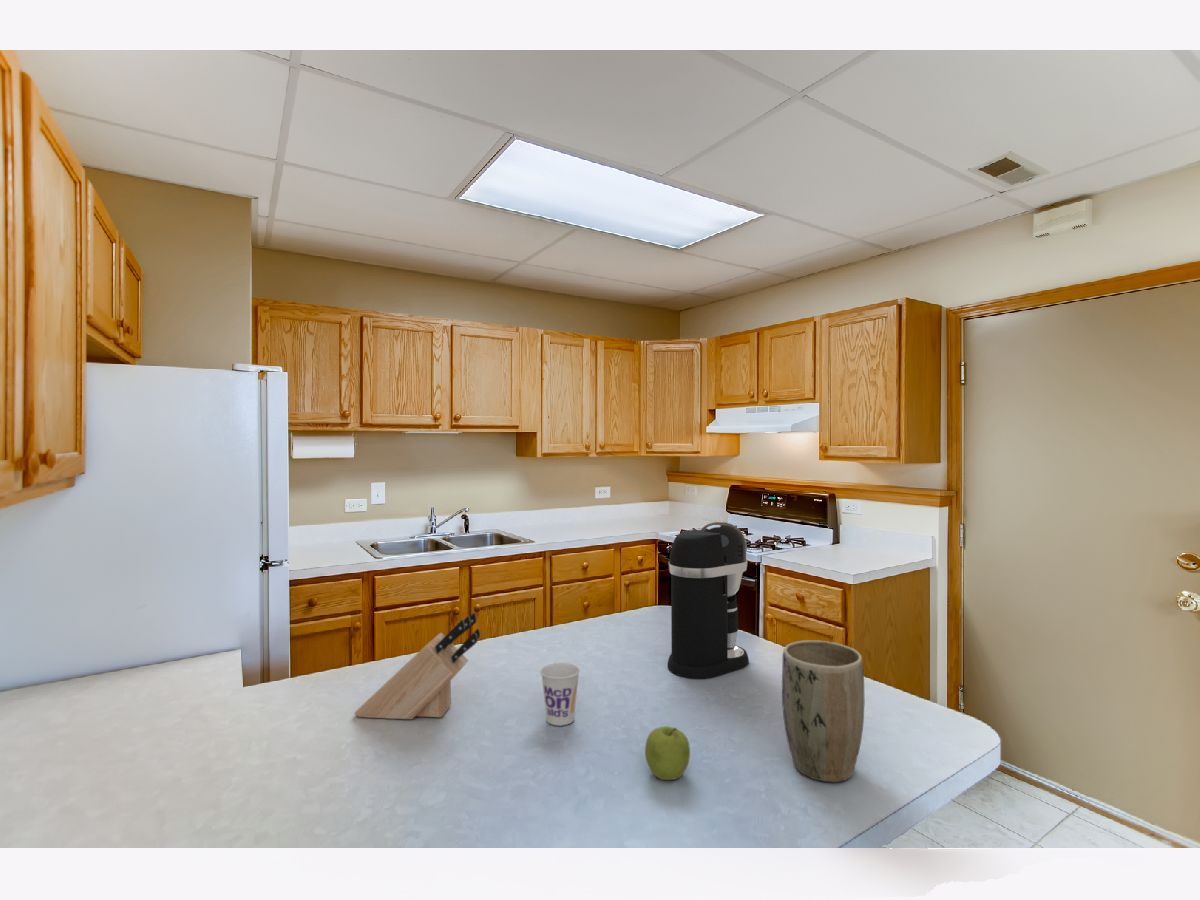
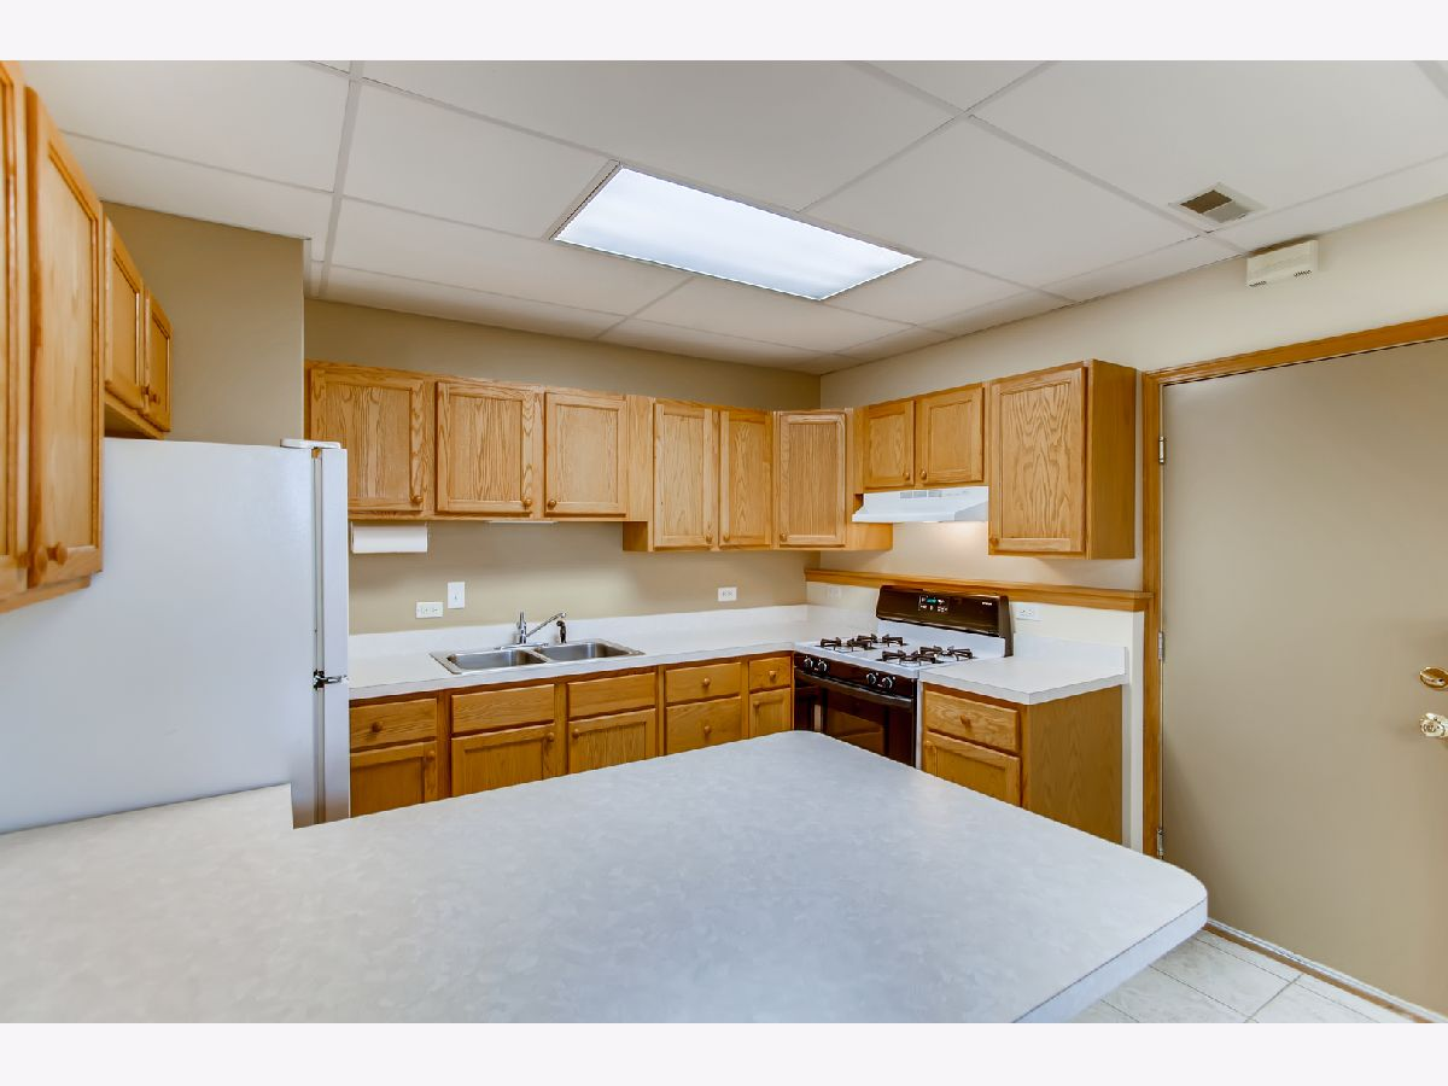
- knife block [353,611,482,721]
- fruit [644,725,691,781]
- cup [539,662,581,727]
- plant pot [781,639,865,783]
- coffee maker [667,521,750,679]
